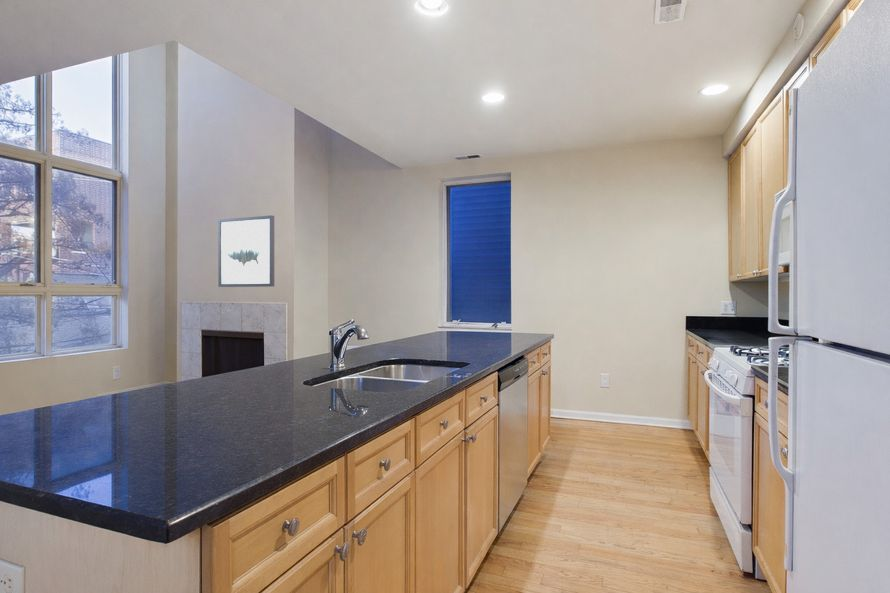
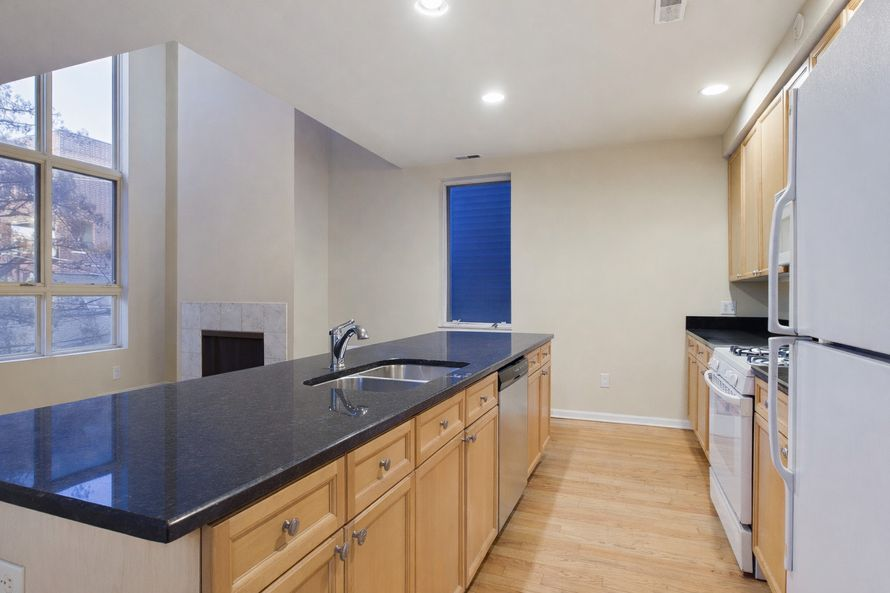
- wall art [217,214,275,288]
